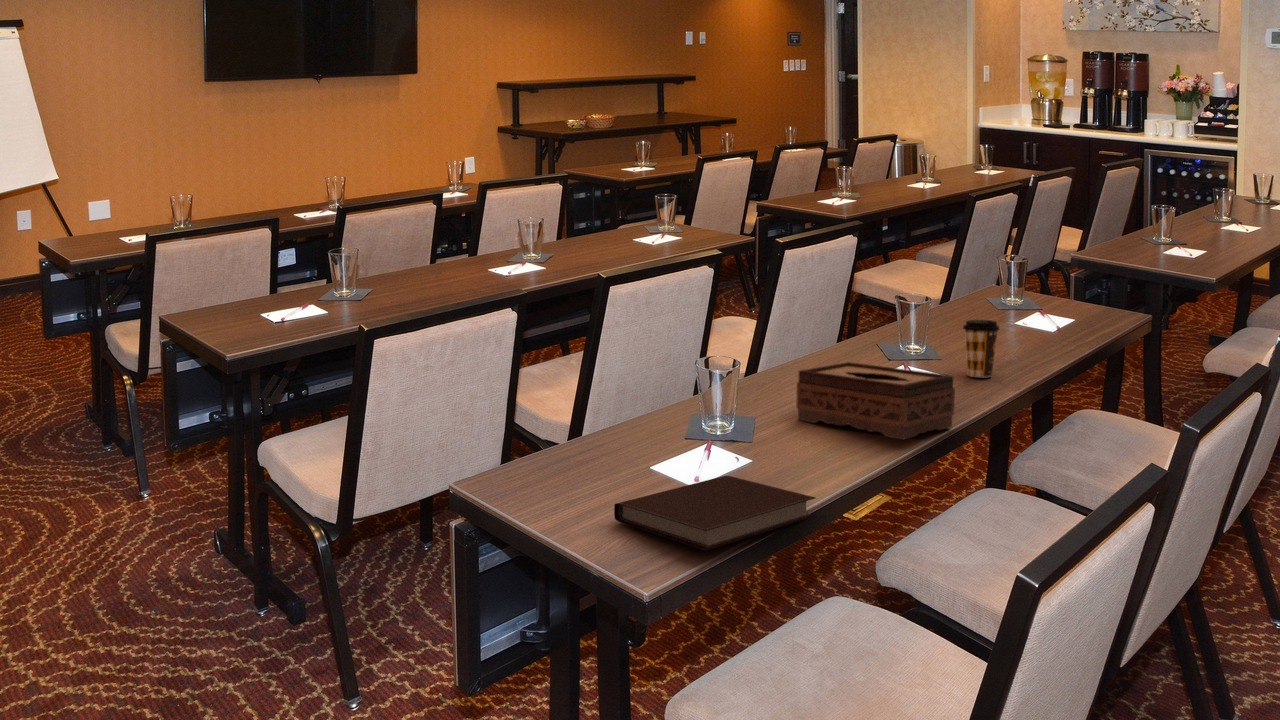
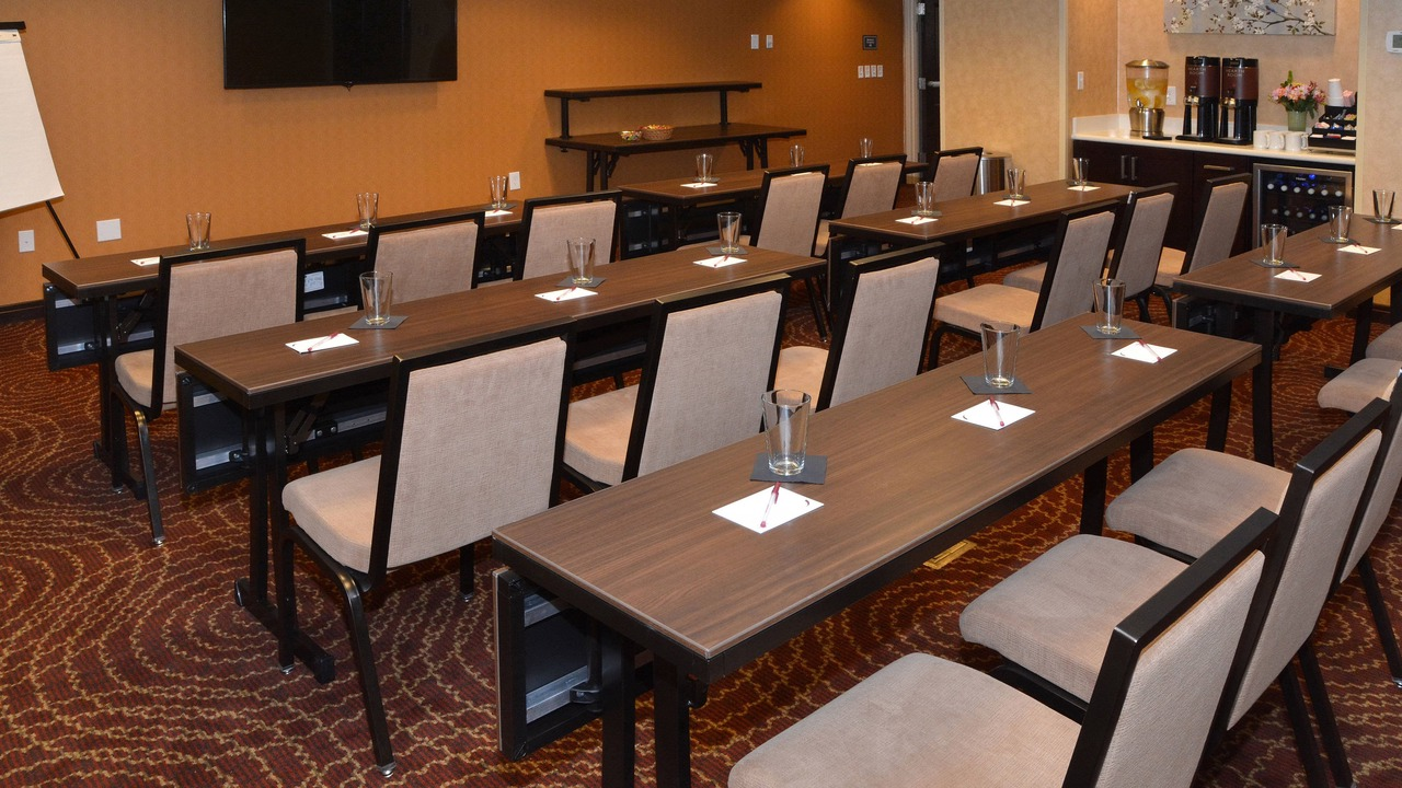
- coffee cup [962,319,1001,378]
- notebook [613,475,817,551]
- tissue box [796,361,956,441]
